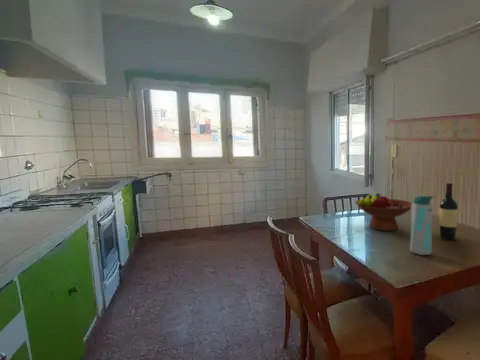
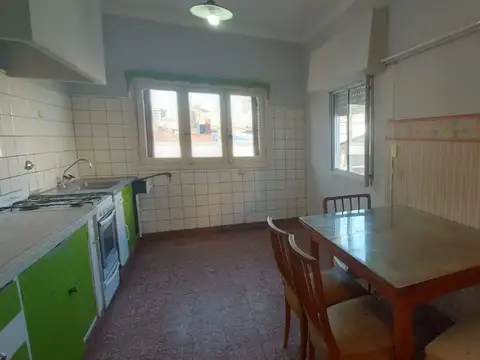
- wine bottle [439,182,459,241]
- water bottle [409,194,434,256]
- fruit bowl [355,192,413,232]
